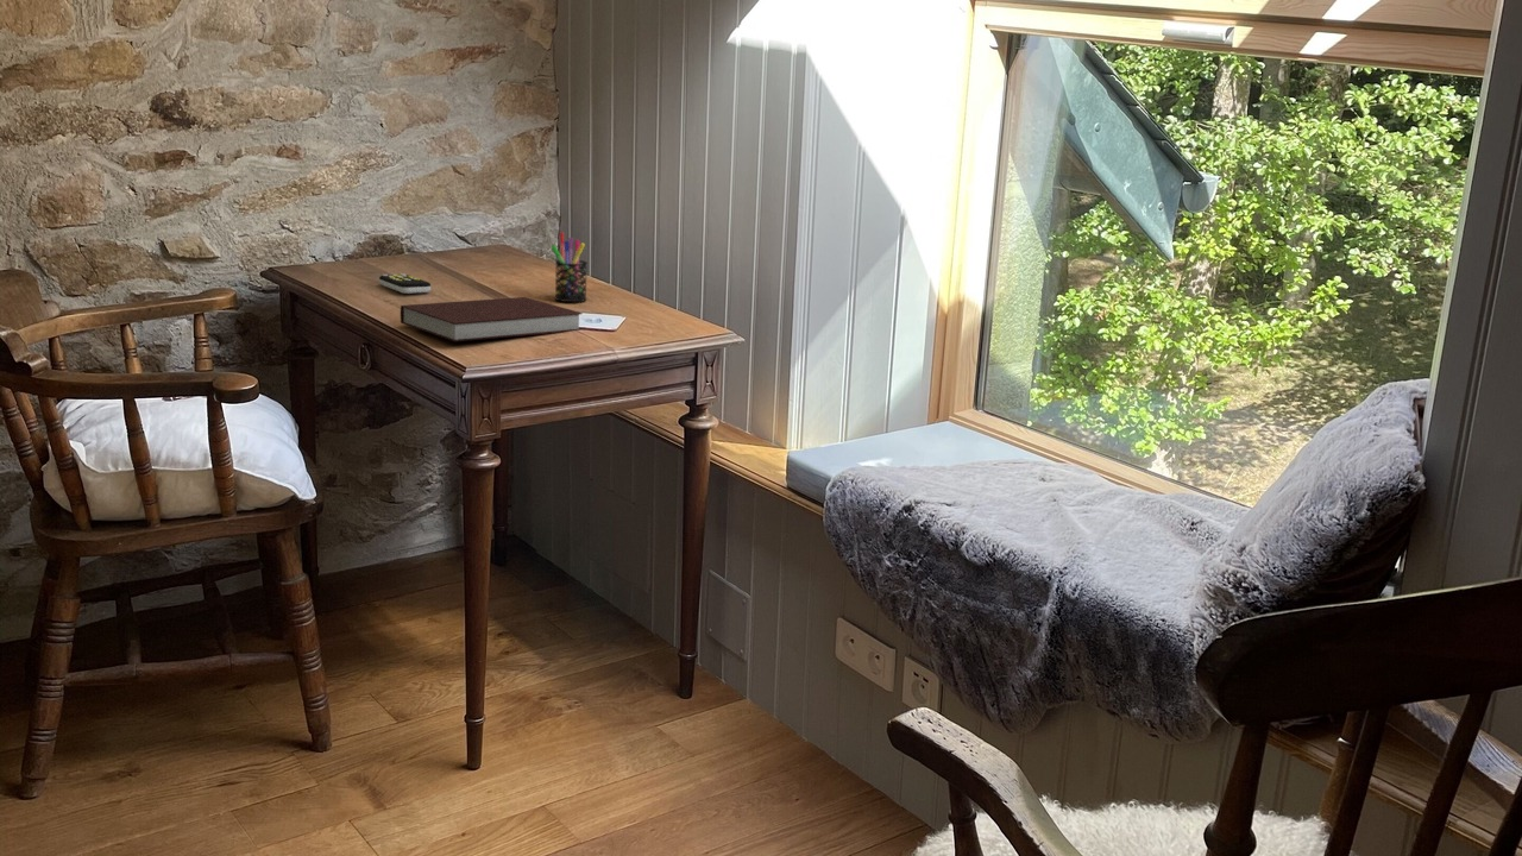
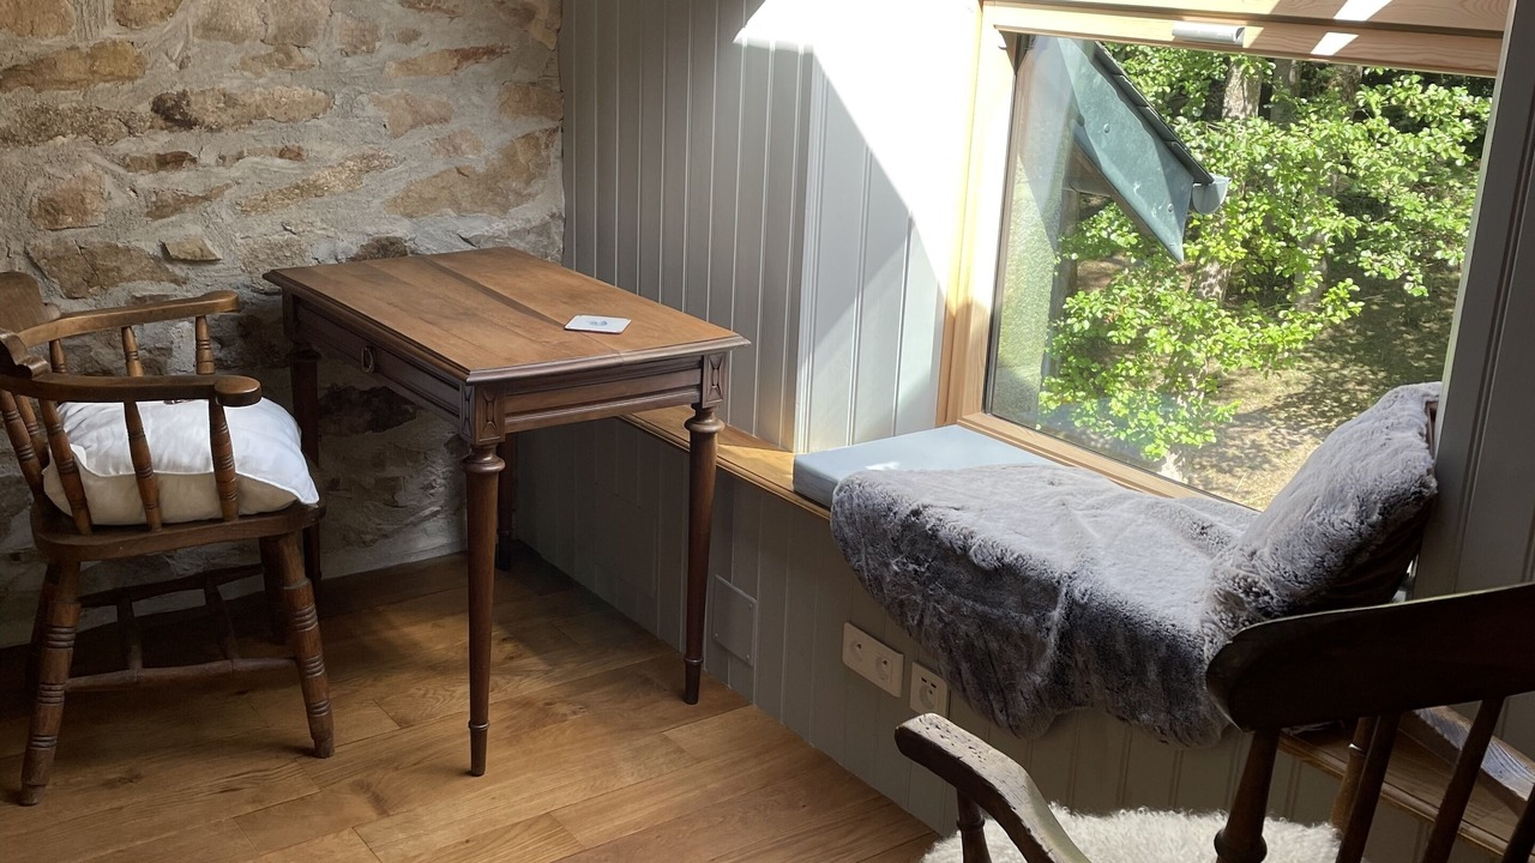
- notebook [400,296,583,342]
- remote control [378,272,432,295]
- pen holder [549,231,589,303]
